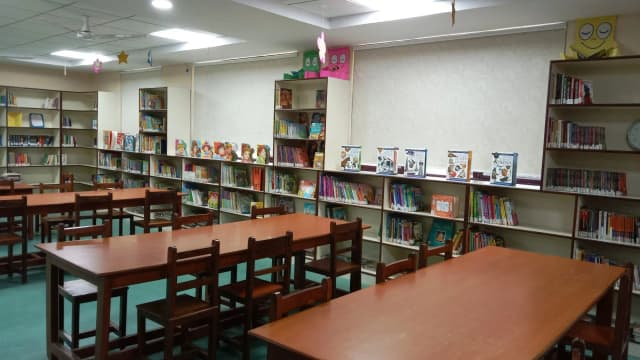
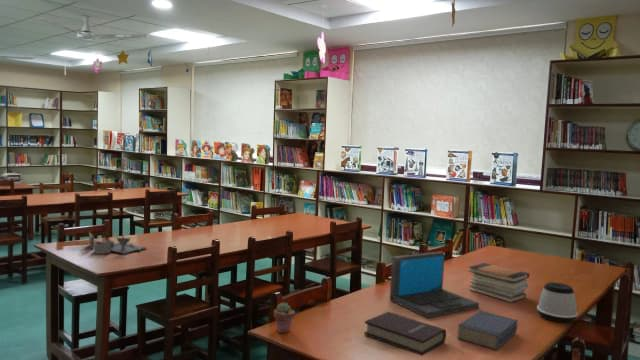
+ laptop [389,251,480,319]
+ book [456,310,518,351]
+ book stack [468,262,530,303]
+ speaker [536,281,579,323]
+ desk organizer [88,231,147,256]
+ potted succulent [273,302,296,334]
+ book [363,311,447,357]
